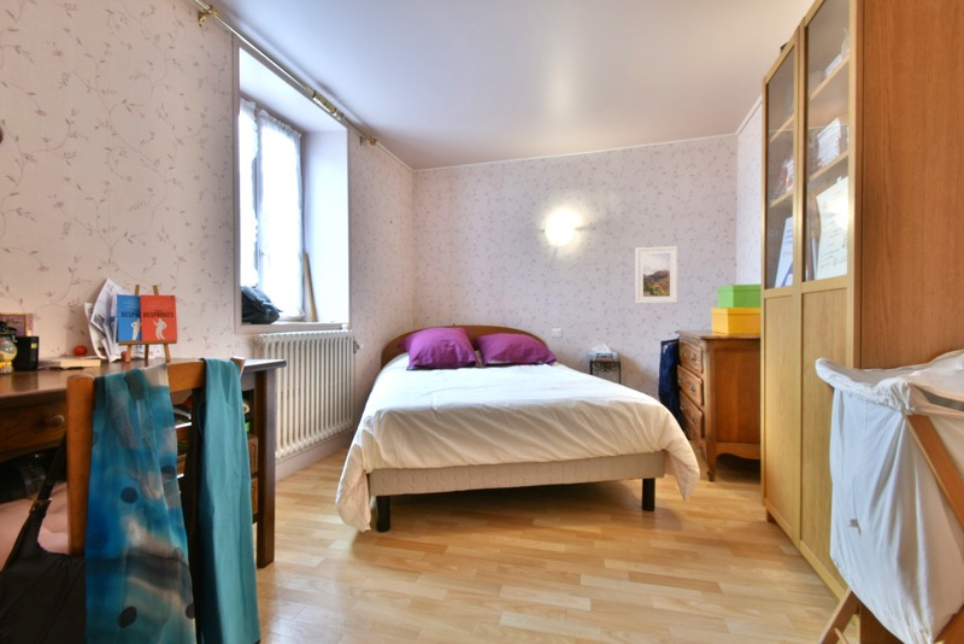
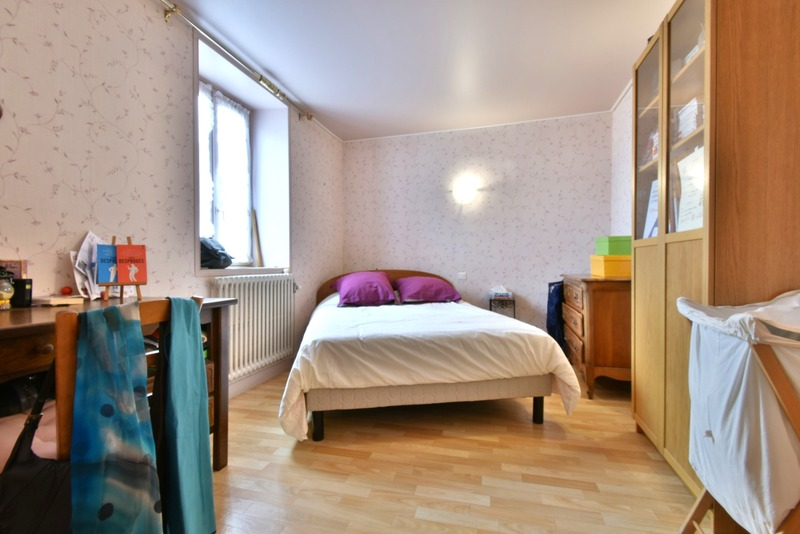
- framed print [635,245,678,305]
